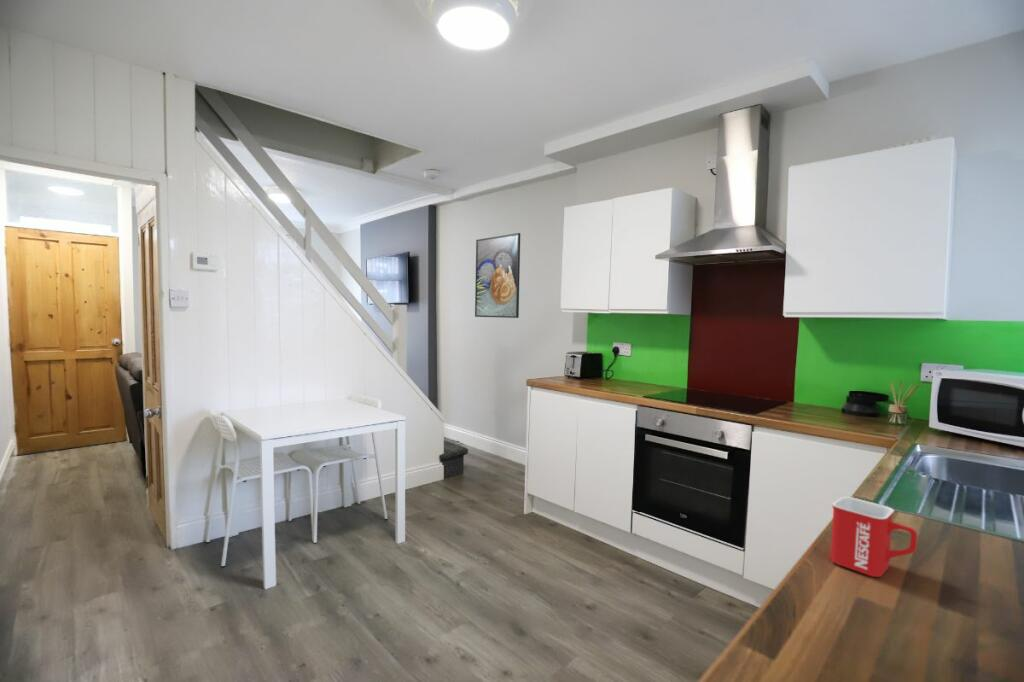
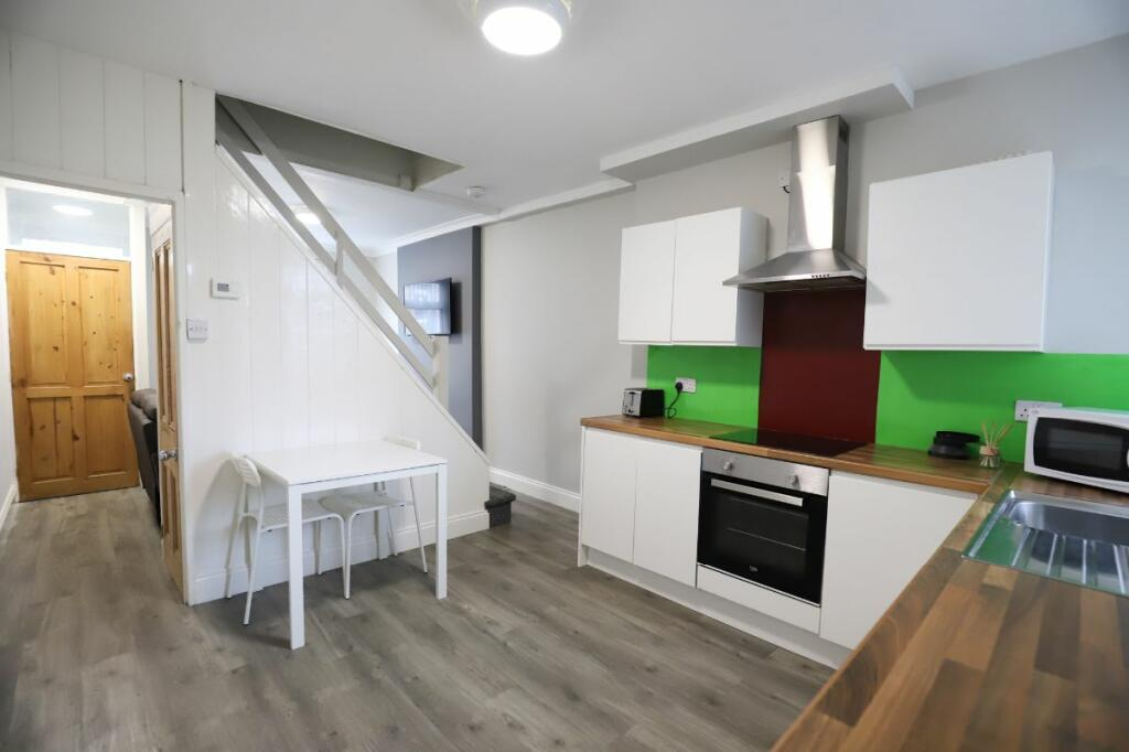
- mug [830,496,918,578]
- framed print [474,232,521,319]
